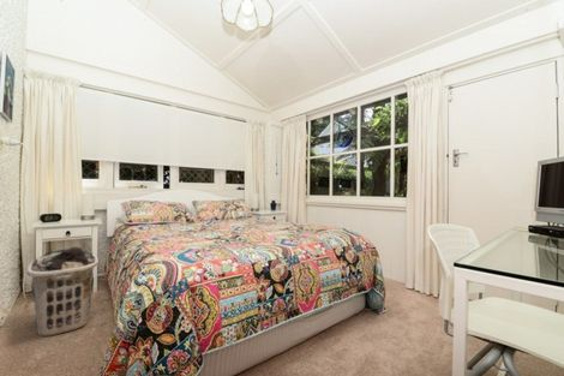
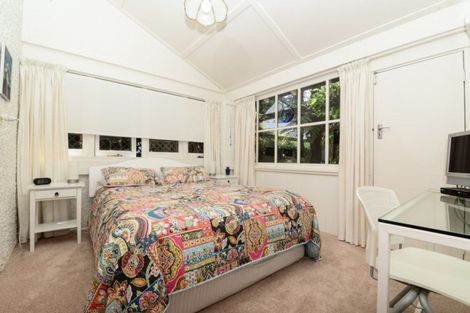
- clothes hamper [25,246,100,338]
